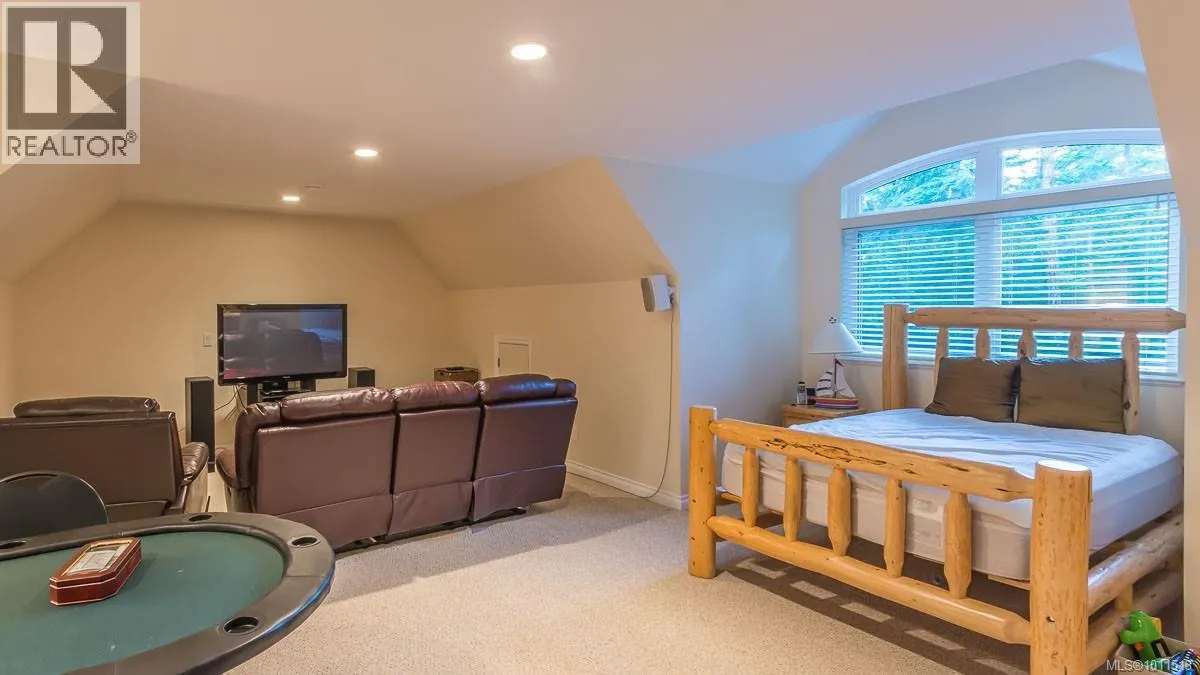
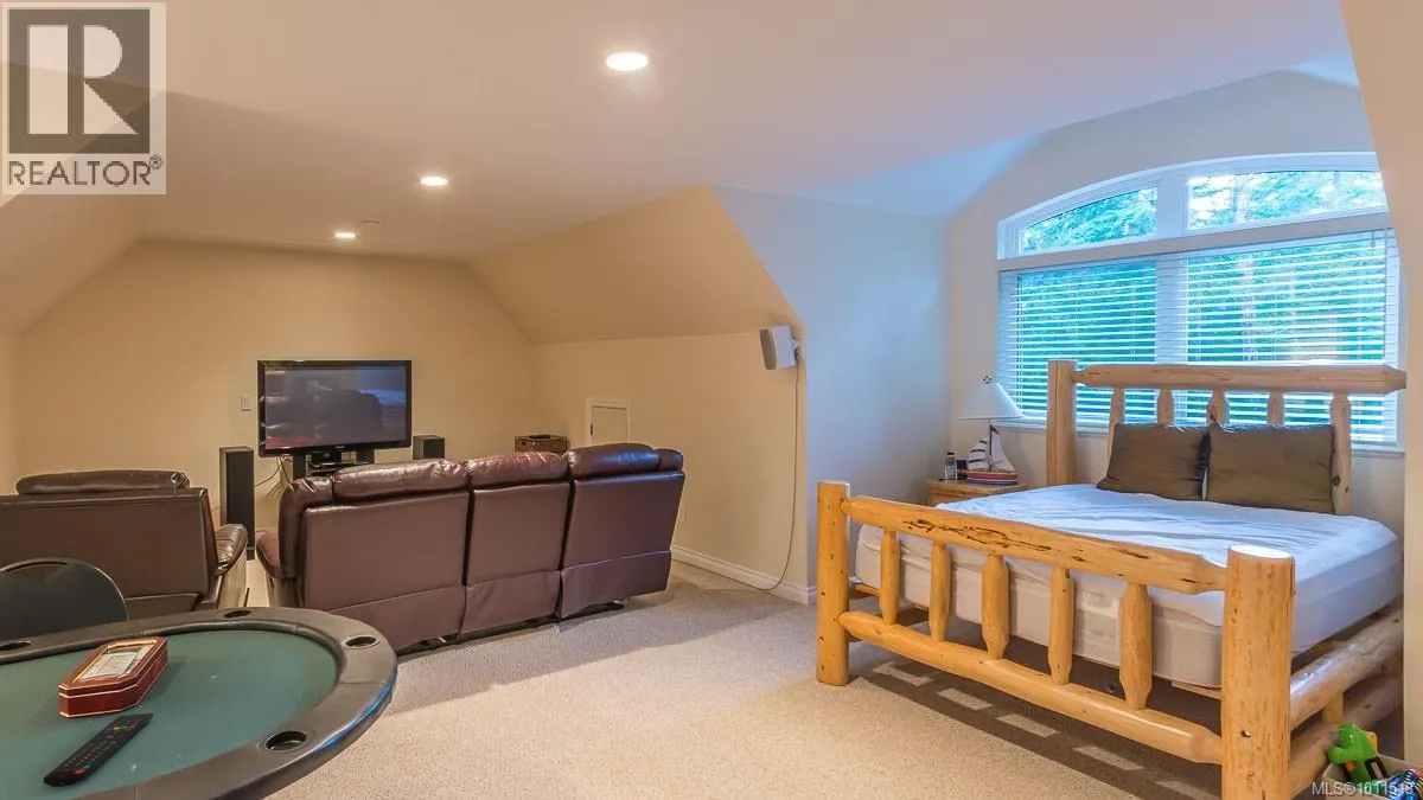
+ remote control [43,712,154,788]
